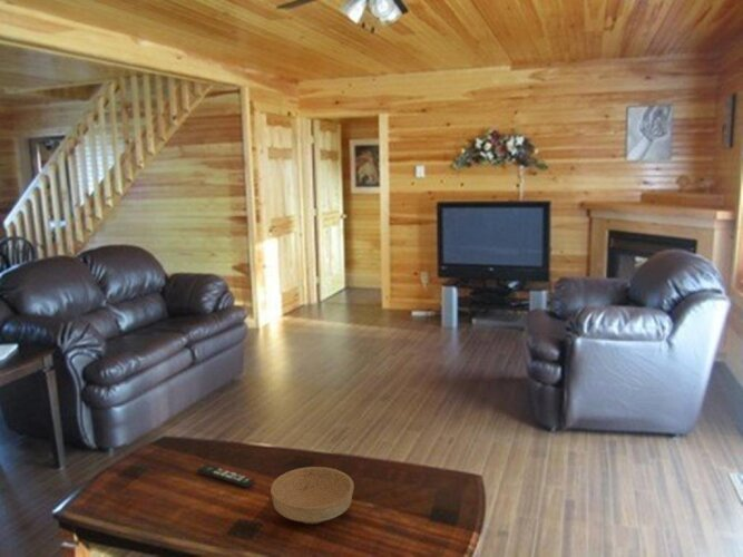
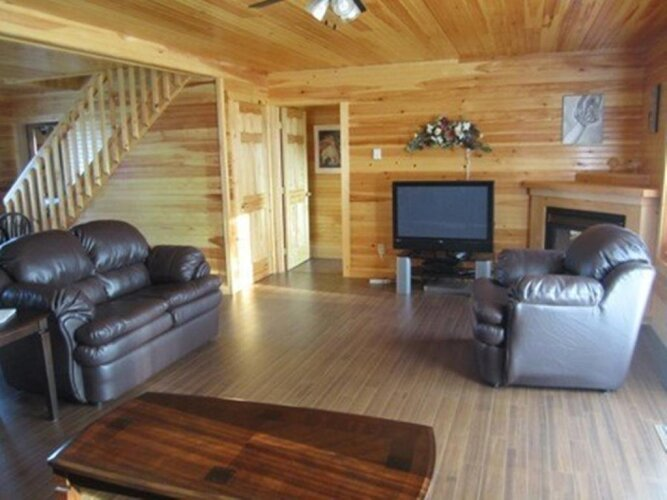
- bowl [270,466,355,525]
- remote control [196,463,256,489]
